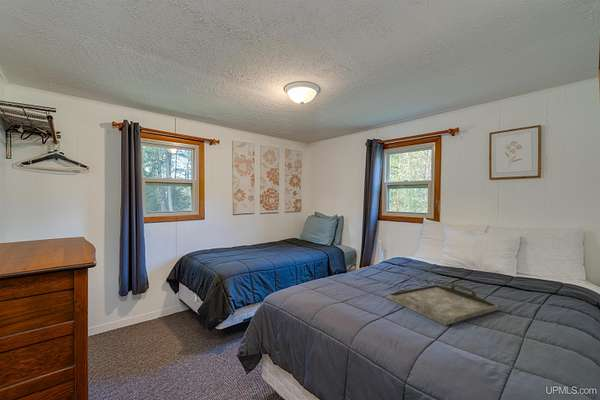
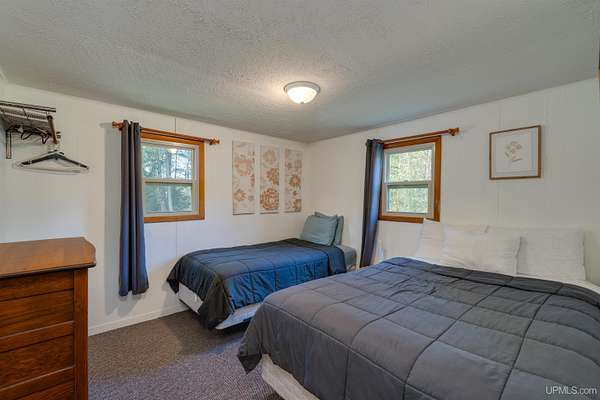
- serving tray [386,283,498,327]
